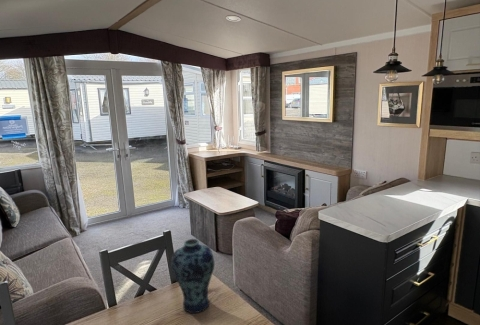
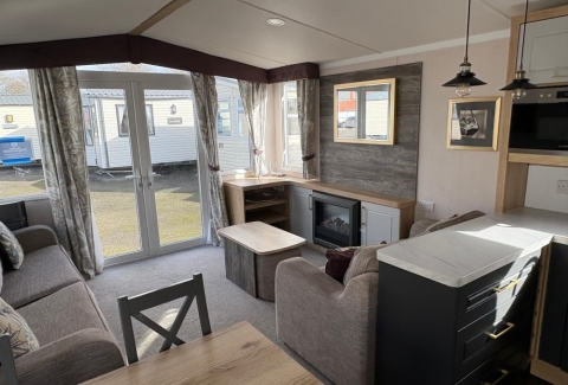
- vase [170,238,216,314]
